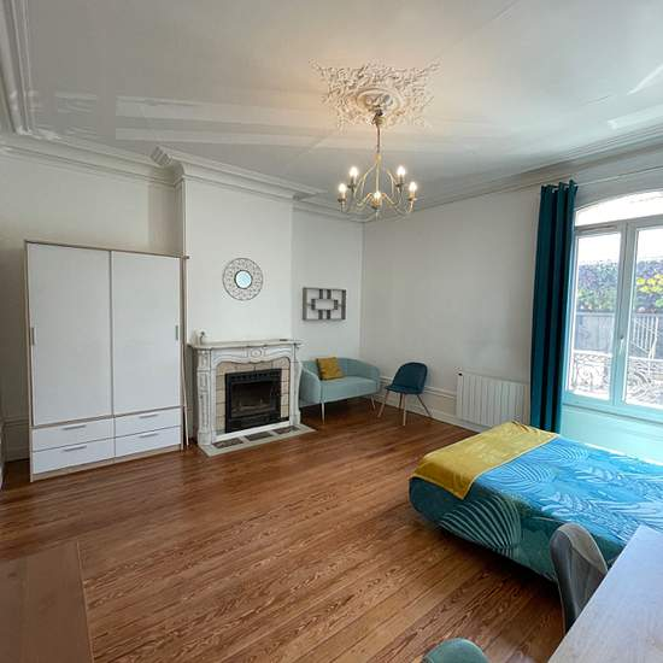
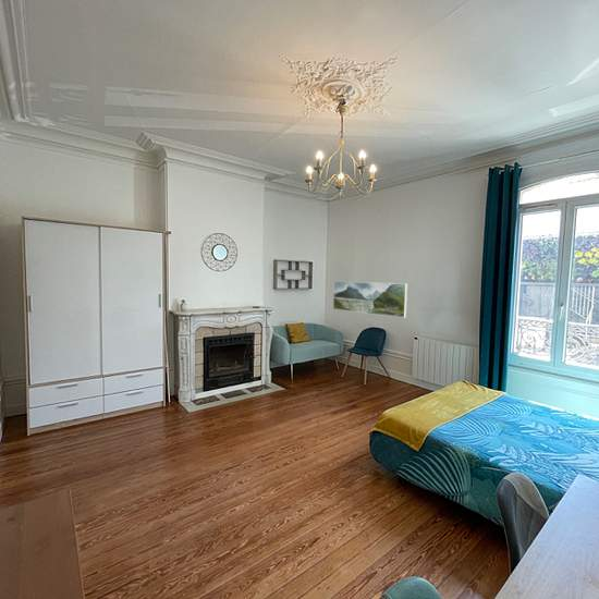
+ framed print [332,280,408,319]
